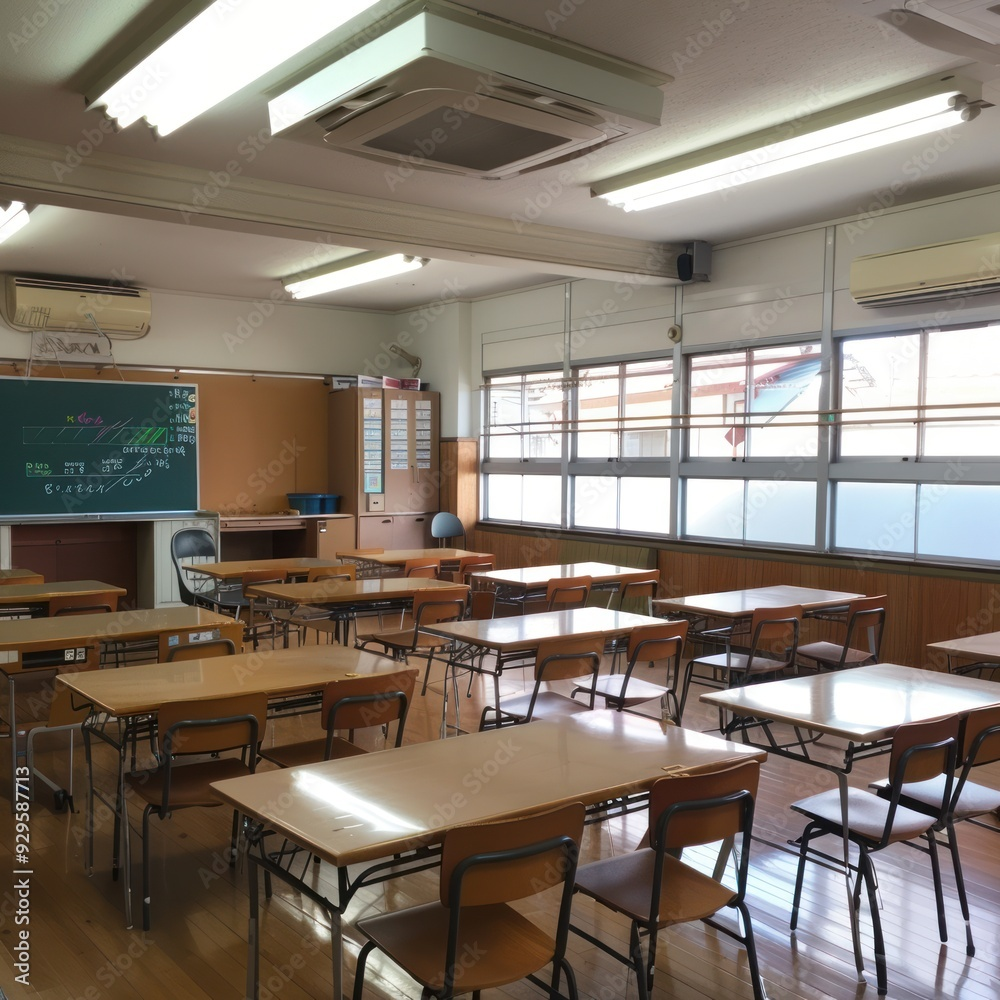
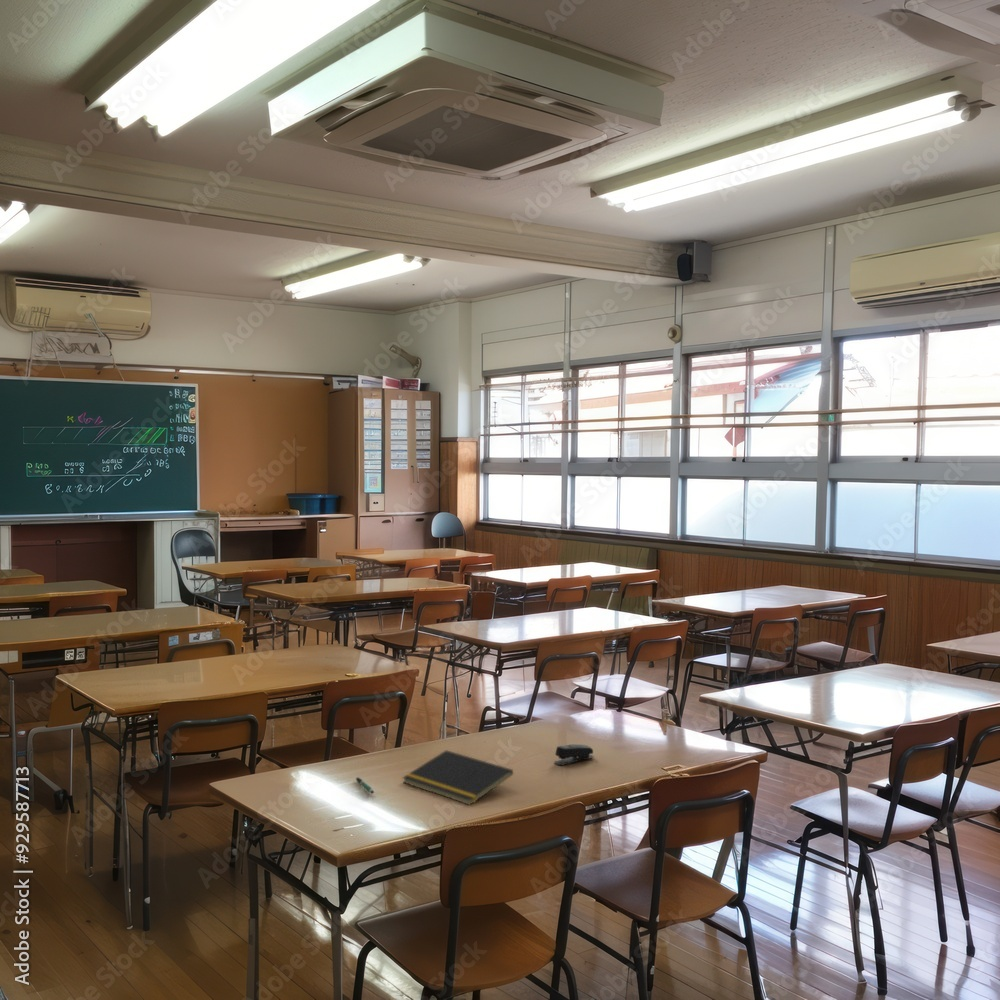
+ notepad [402,749,514,806]
+ pen [355,776,375,795]
+ stapler [553,743,595,766]
